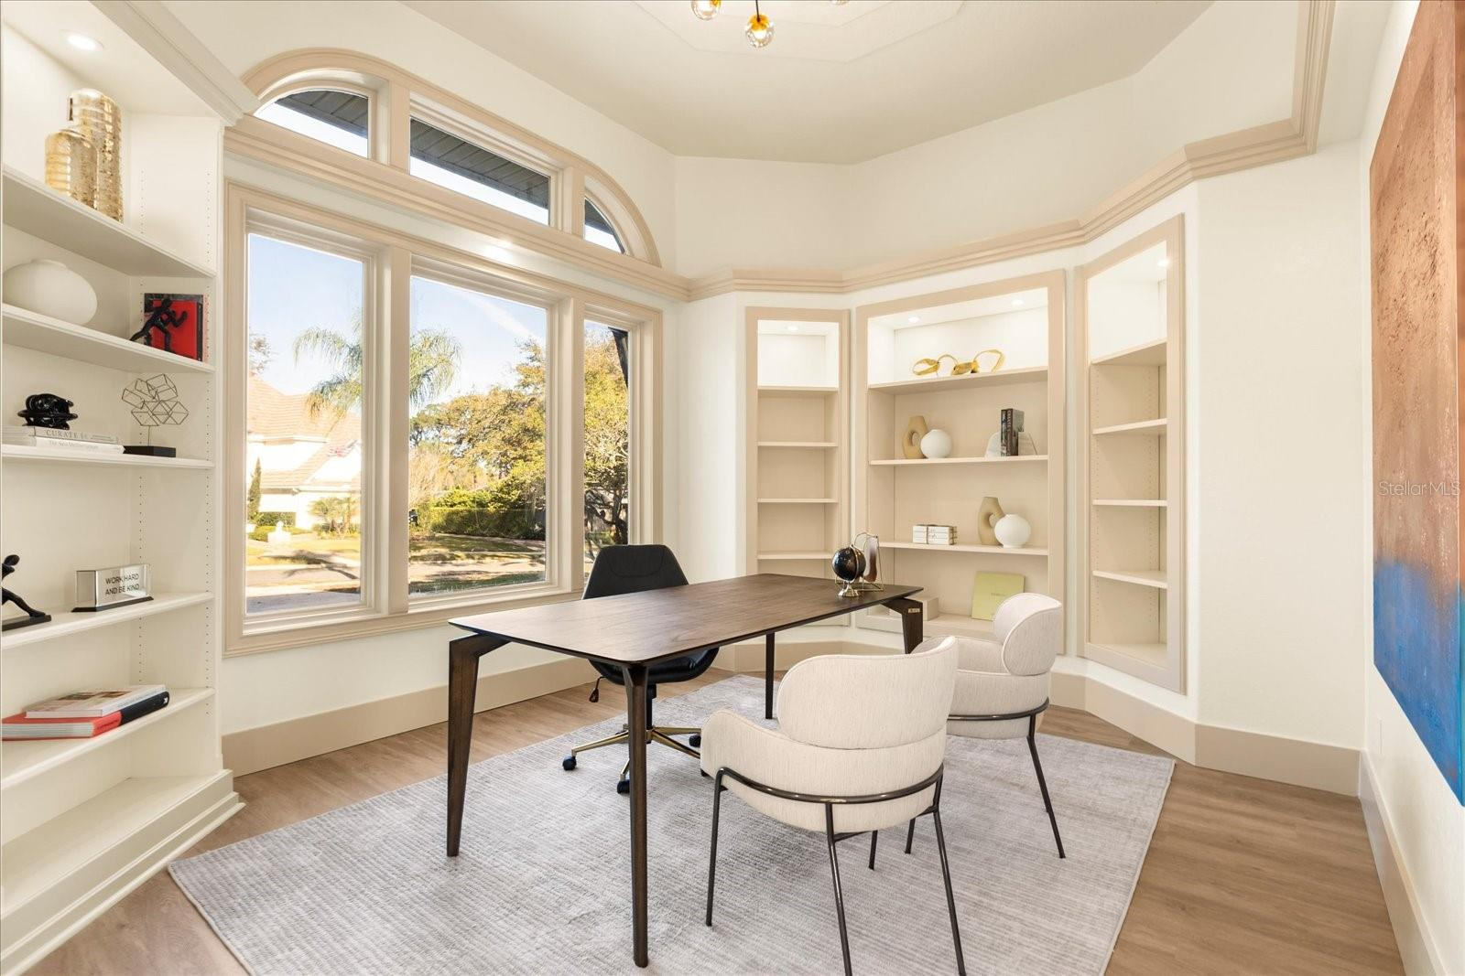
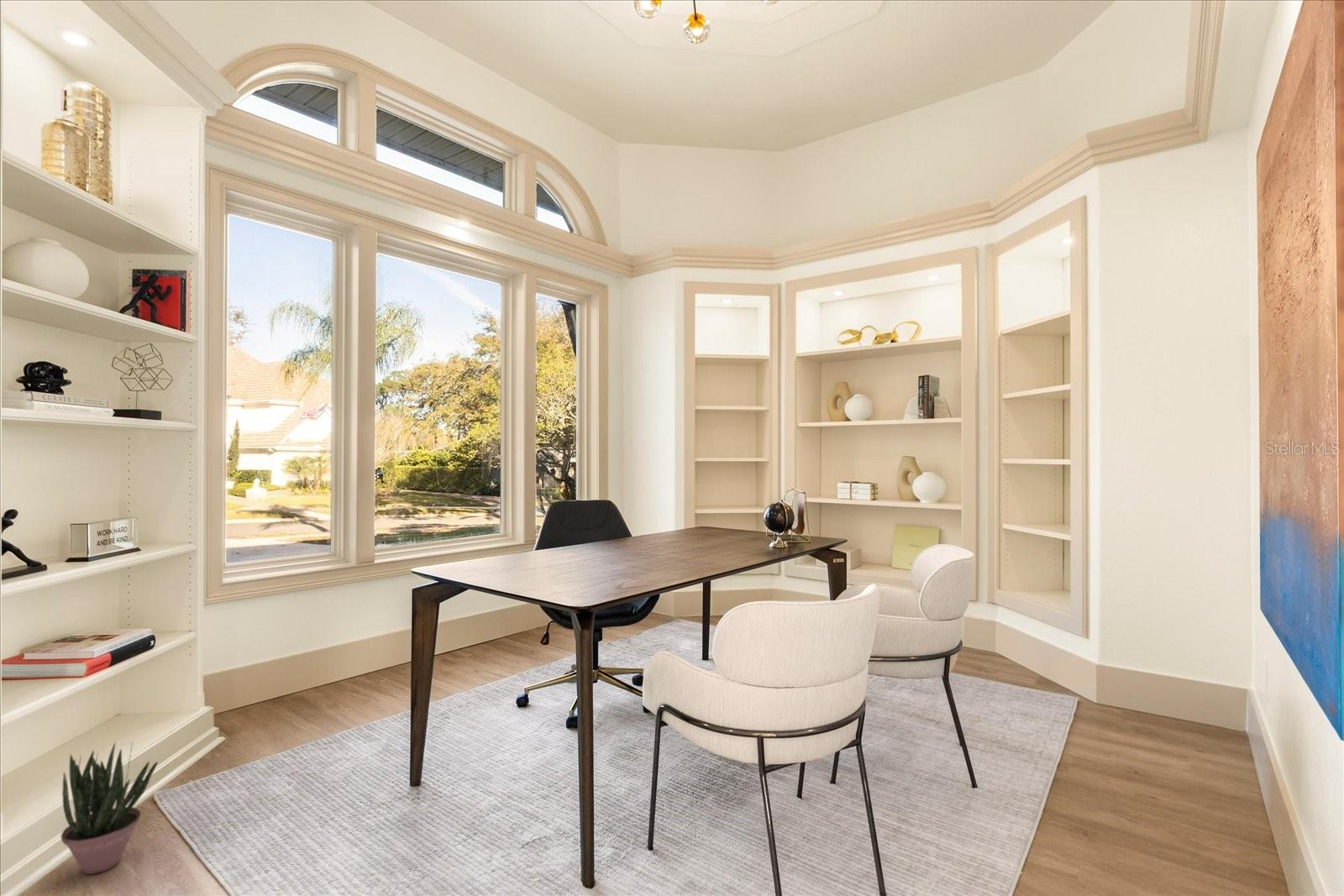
+ potted plant [60,741,159,875]
